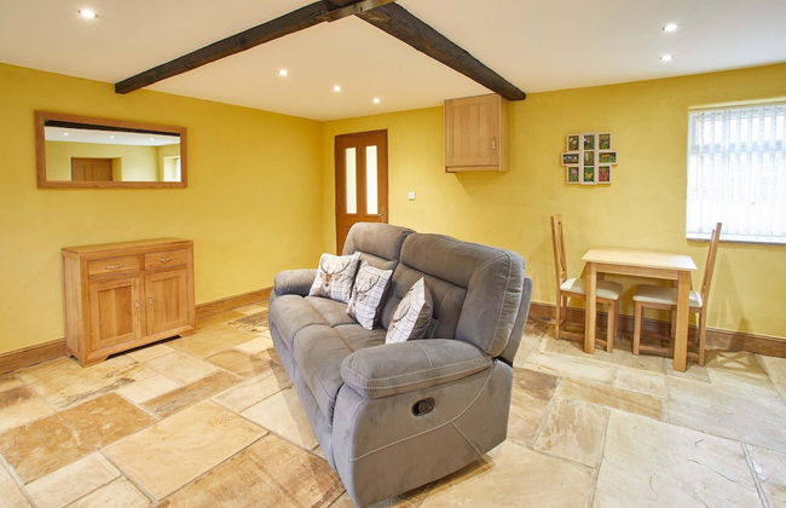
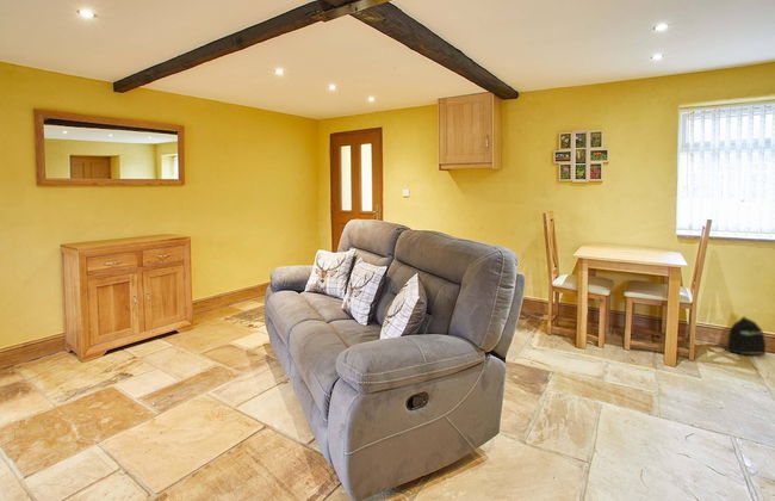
+ backpack [720,315,767,355]
